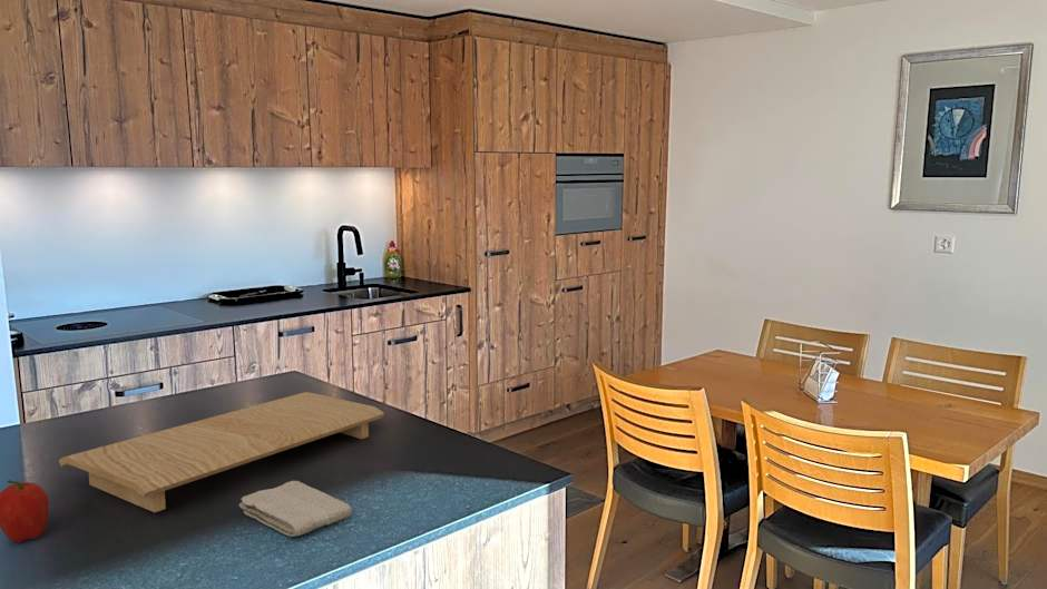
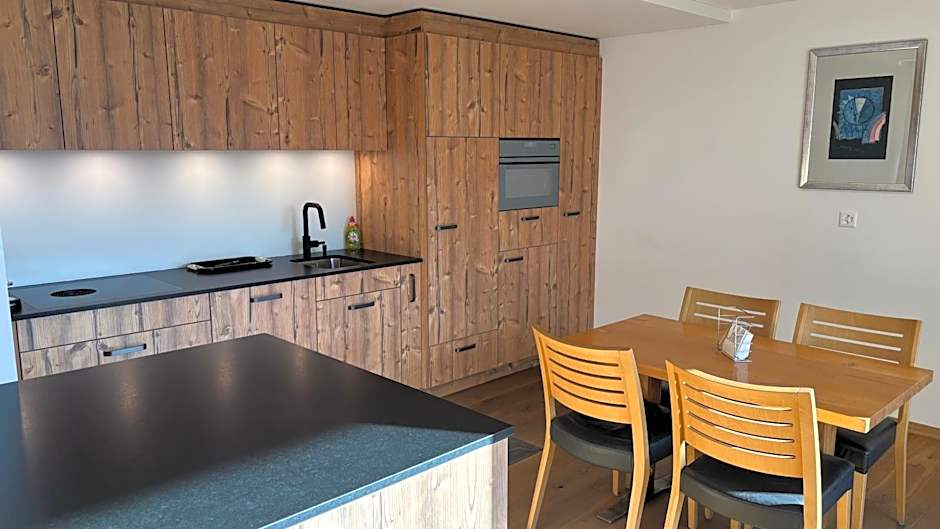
- washcloth [238,480,353,538]
- cutting board [58,391,385,513]
- fruit [0,479,50,543]
